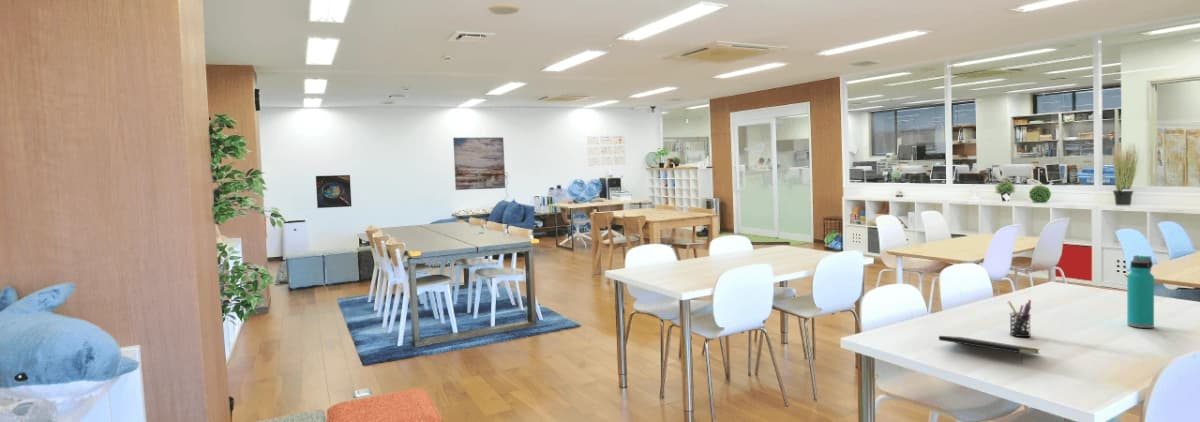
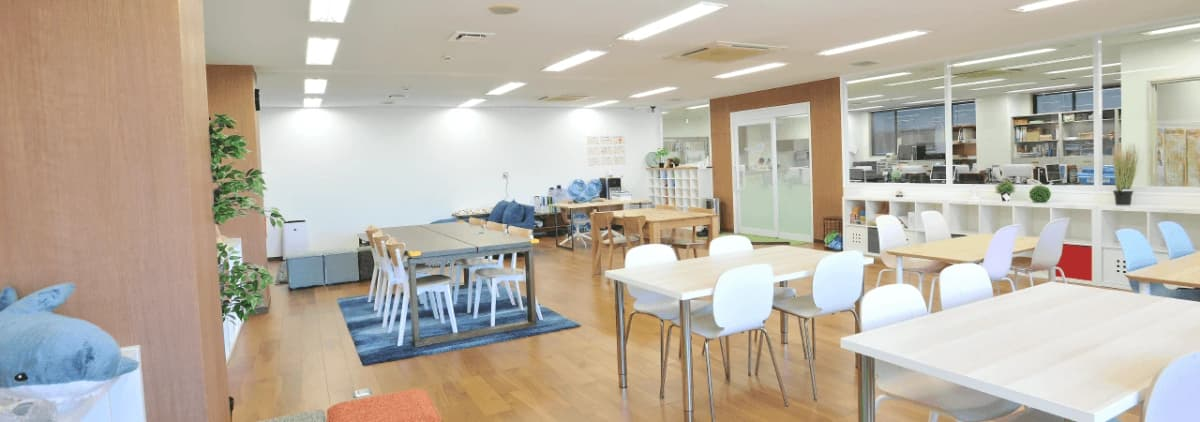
- wall art [452,136,506,191]
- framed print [315,174,352,209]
- pen holder [1007,299,1032,338]
- notepad [938,335,1041,364]
- water bottle [1126,254,1155,329]
